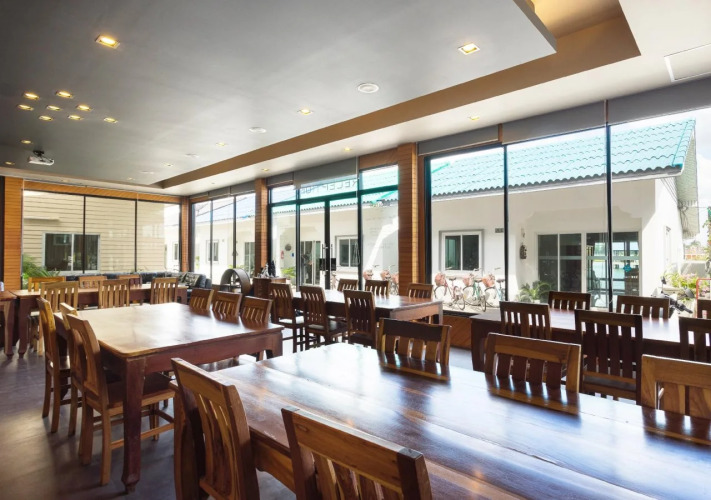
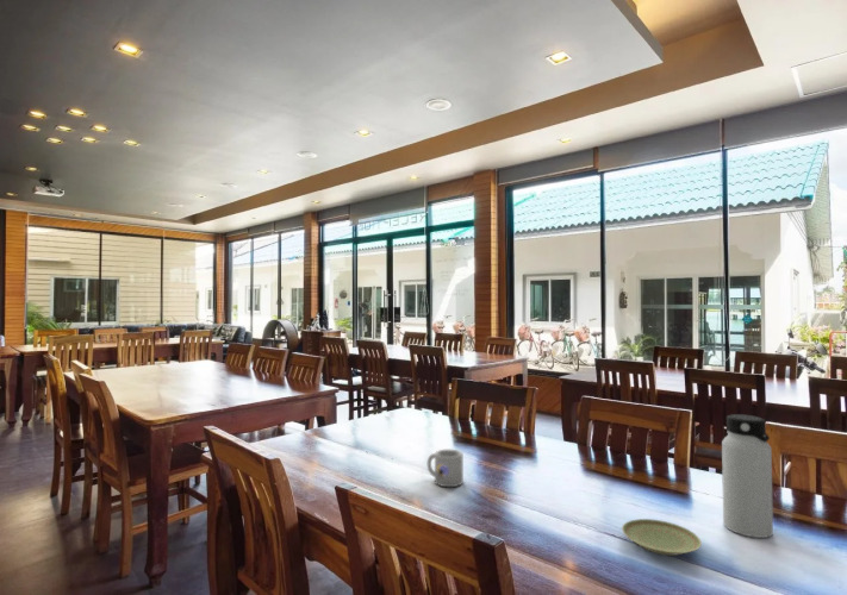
+ plate [621,518,703,557]
+ water bottle [721,413,774,539]
+ mug [426,449,465,488]
